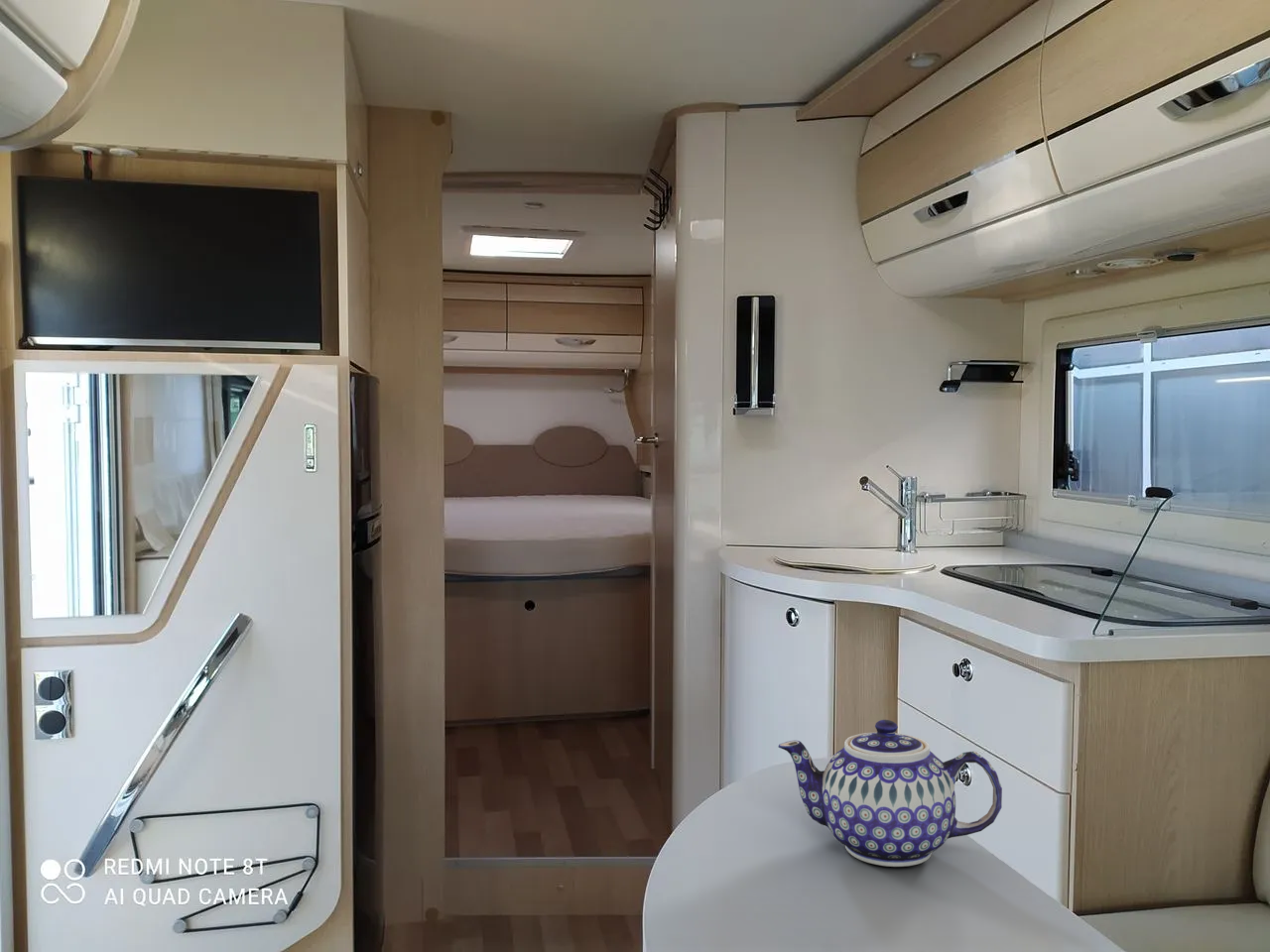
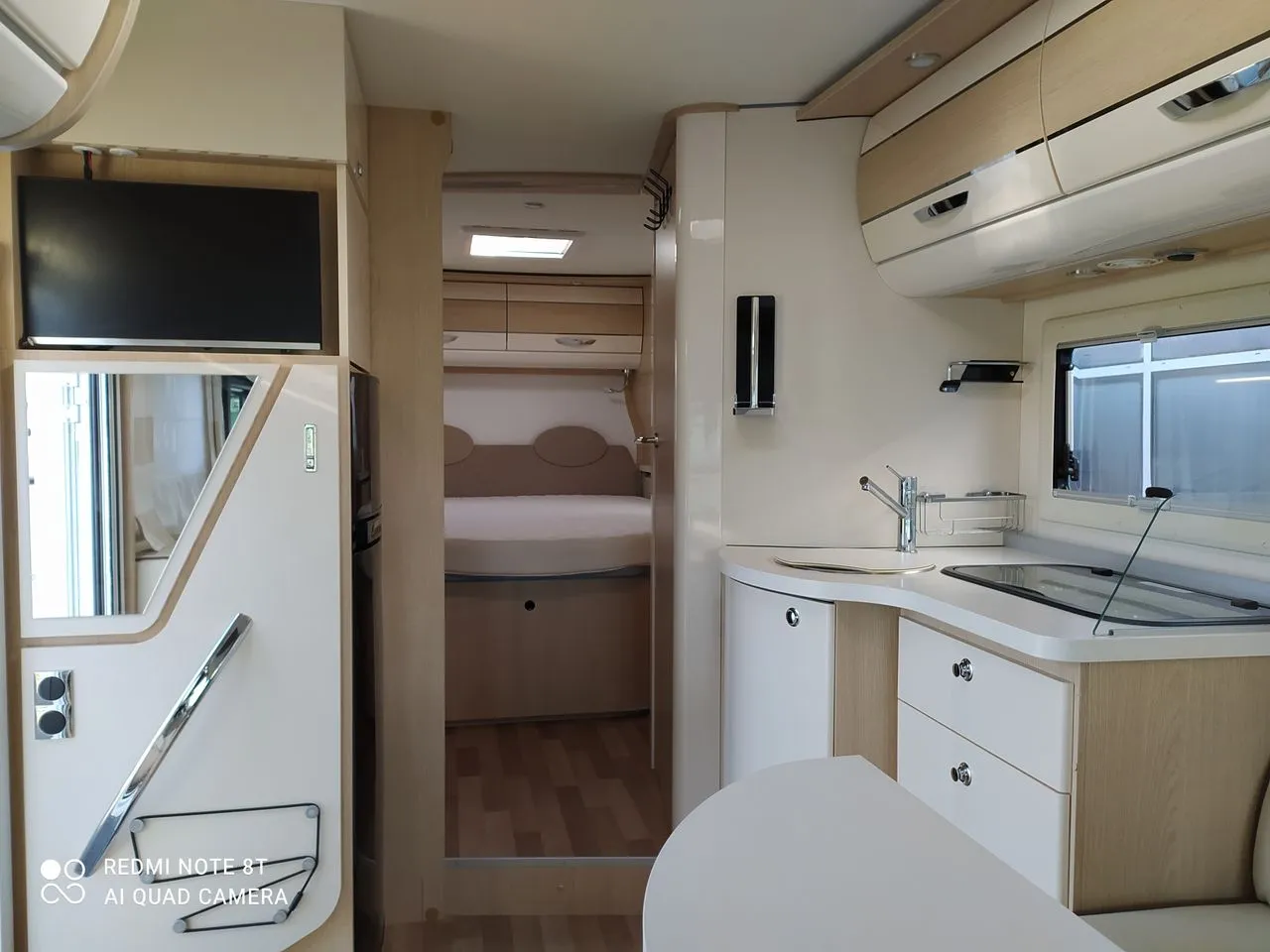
- teapot [777,719,1003,868]
